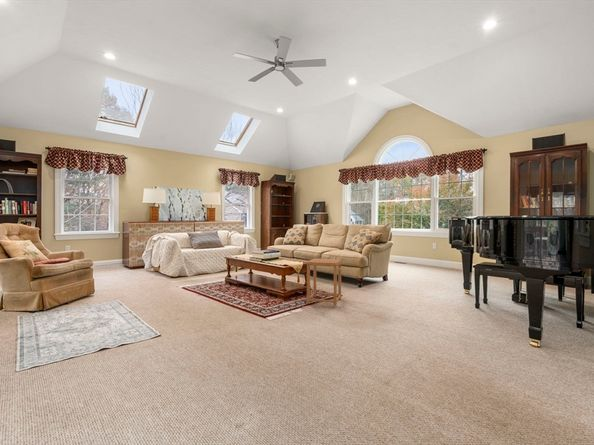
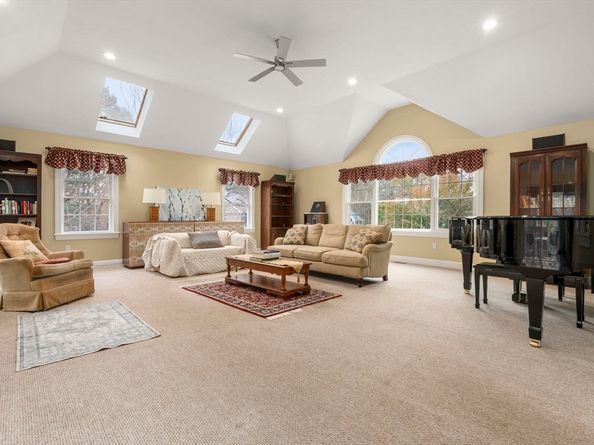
- side table [305,257,343,307]
